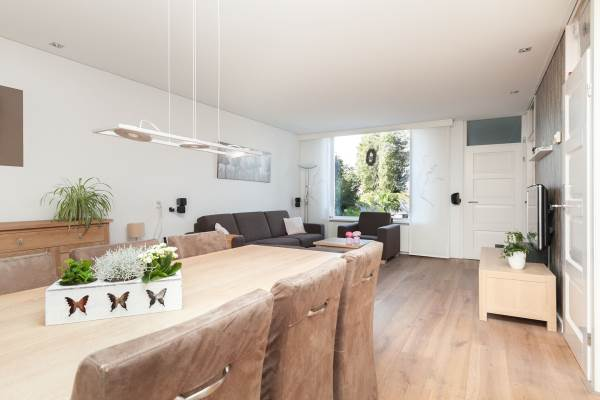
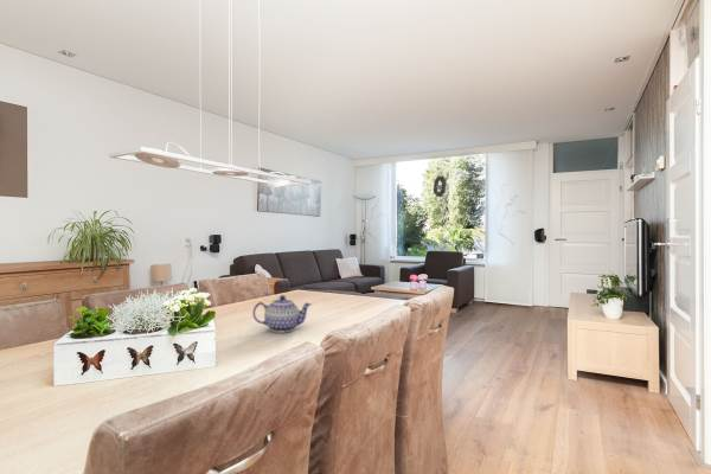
+ teapot [251,294,313,334]
